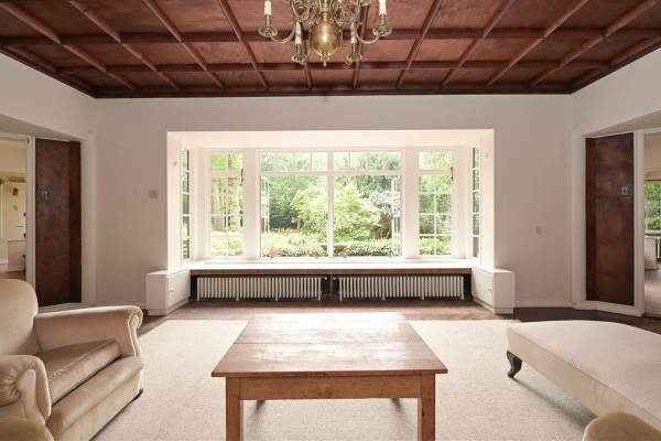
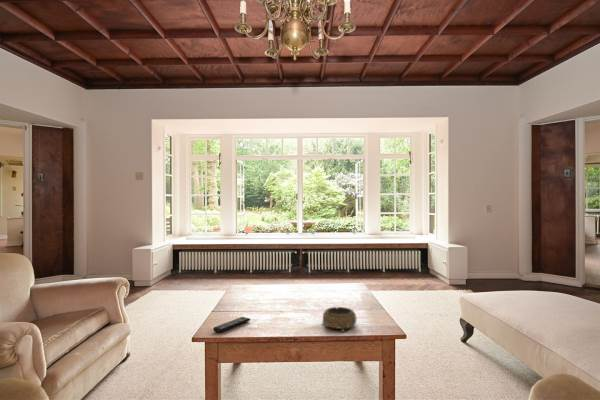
+ decorative bowl [321,306,357,333]
+ remote control [212,316,251,334]
